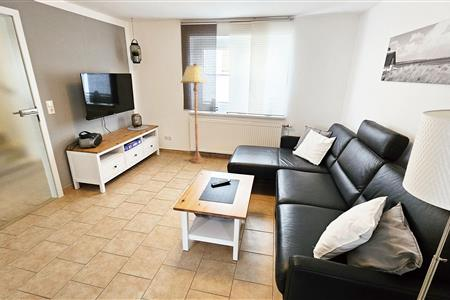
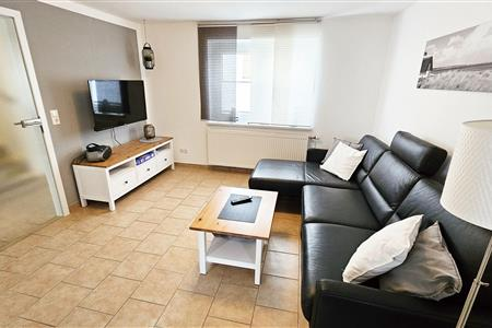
- floor lamp [180,63,211,164]
